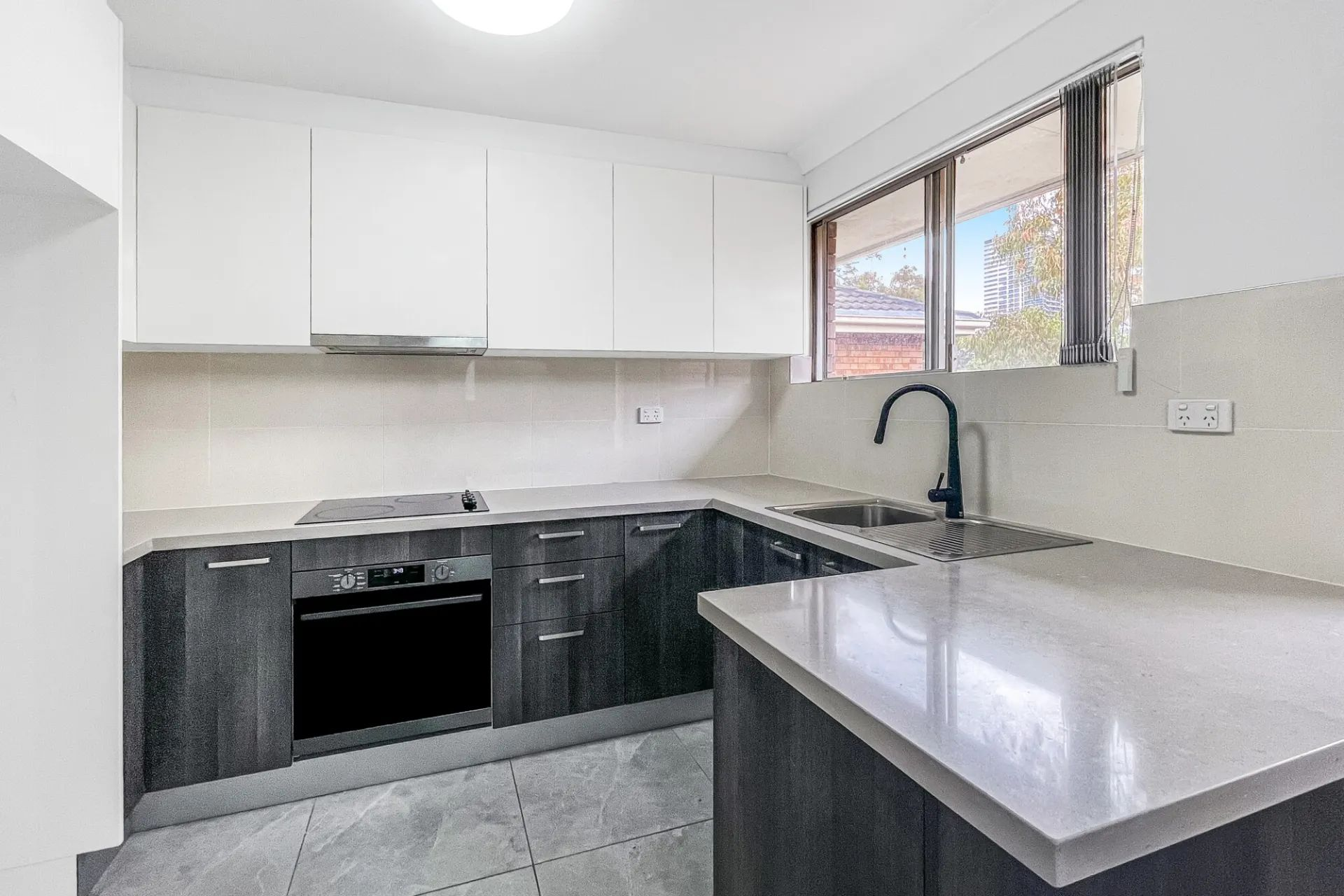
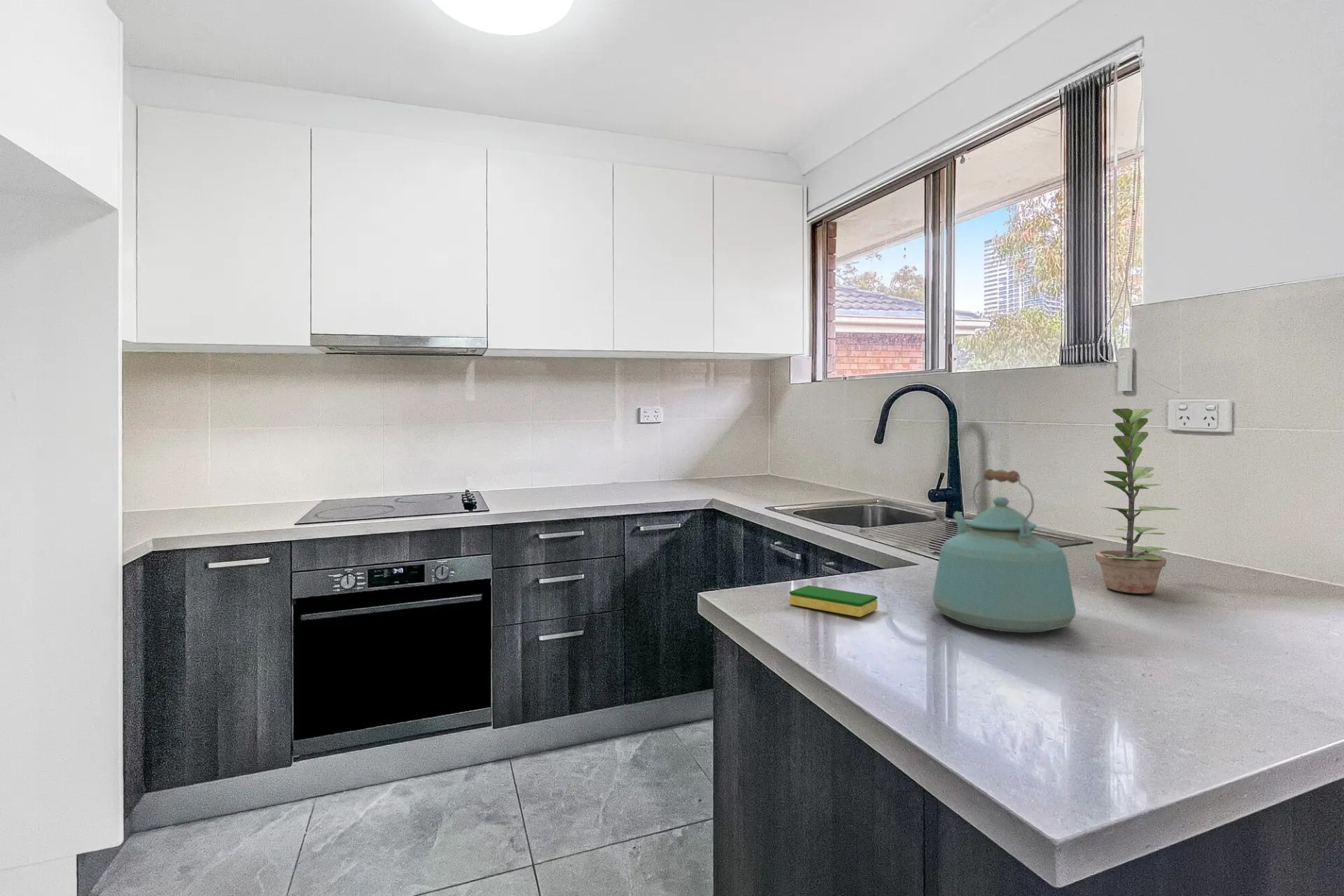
+ kettle [932,468,1077,633]
+ plant [1095,408,1181,594]
+ dish sponge [789,584,878,617]
